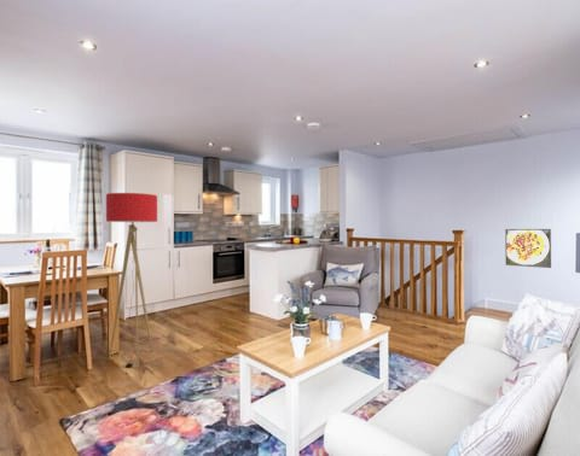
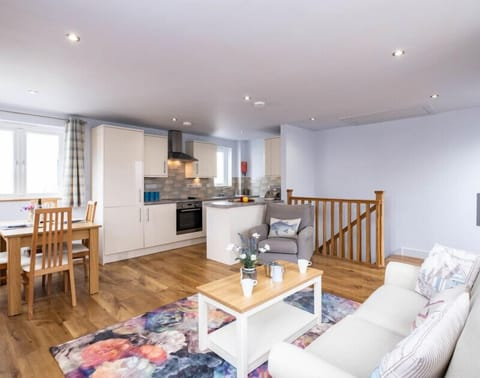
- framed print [504,228,552,269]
- floor lamp [105,192,158,369]
